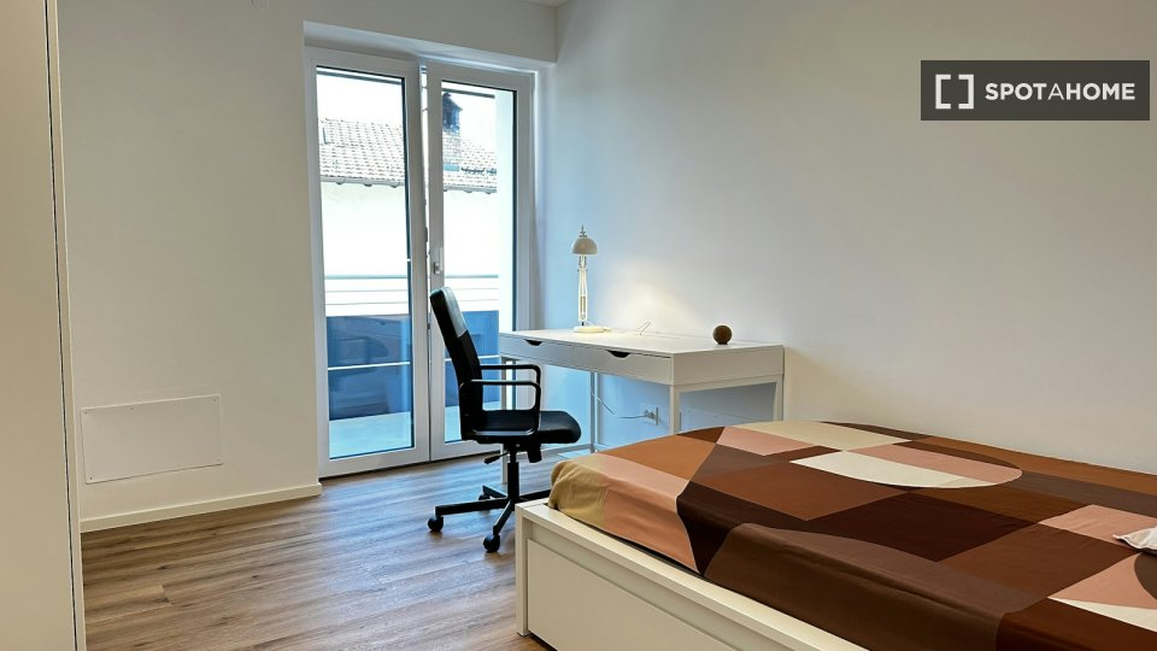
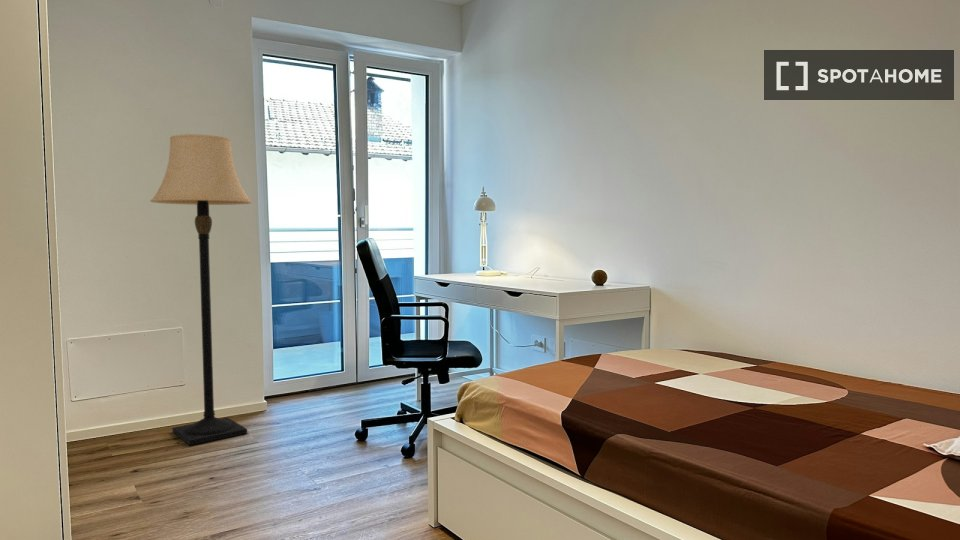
+ lamp [149,133,253,446]
